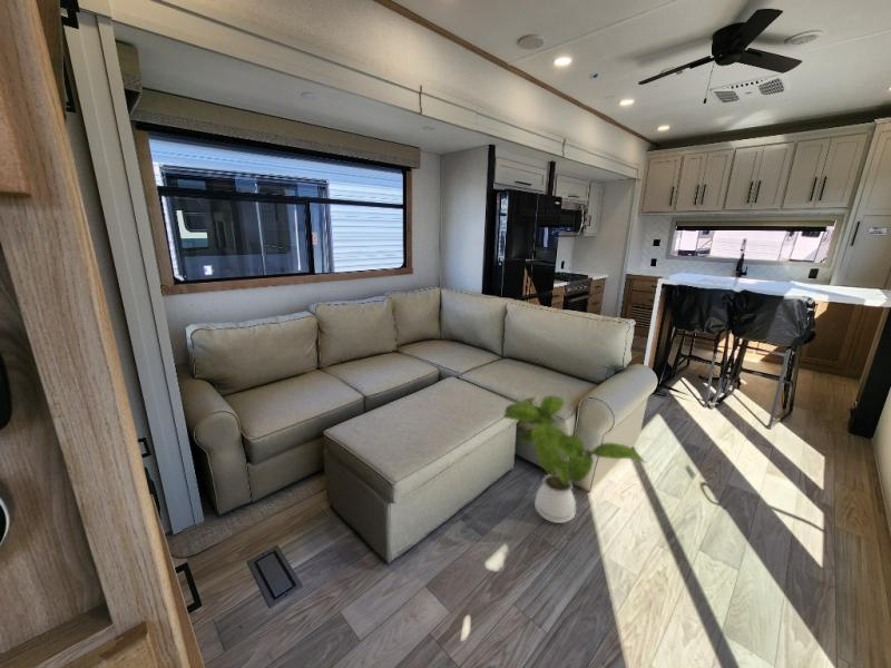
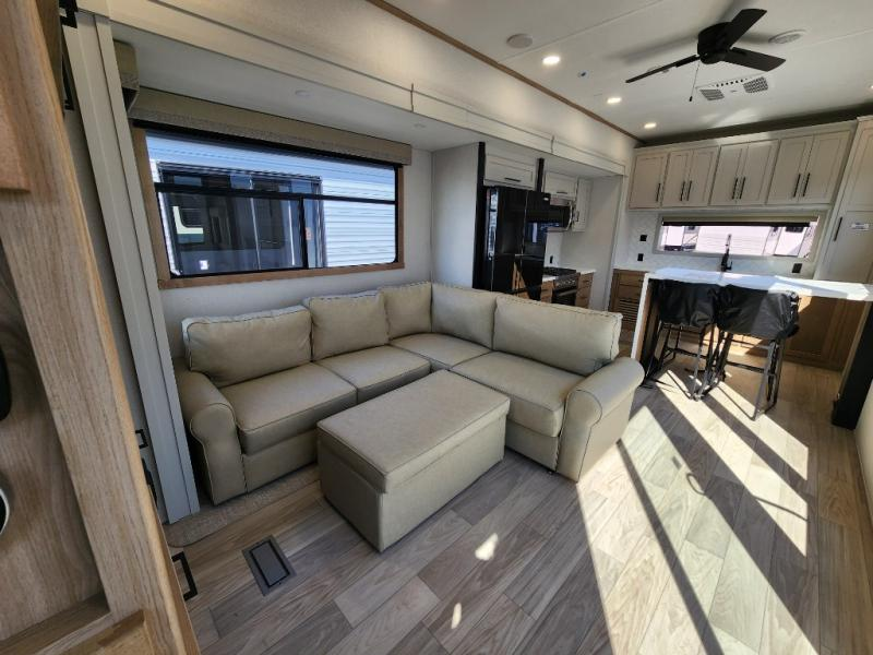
- house plant [502,394,648,524]
